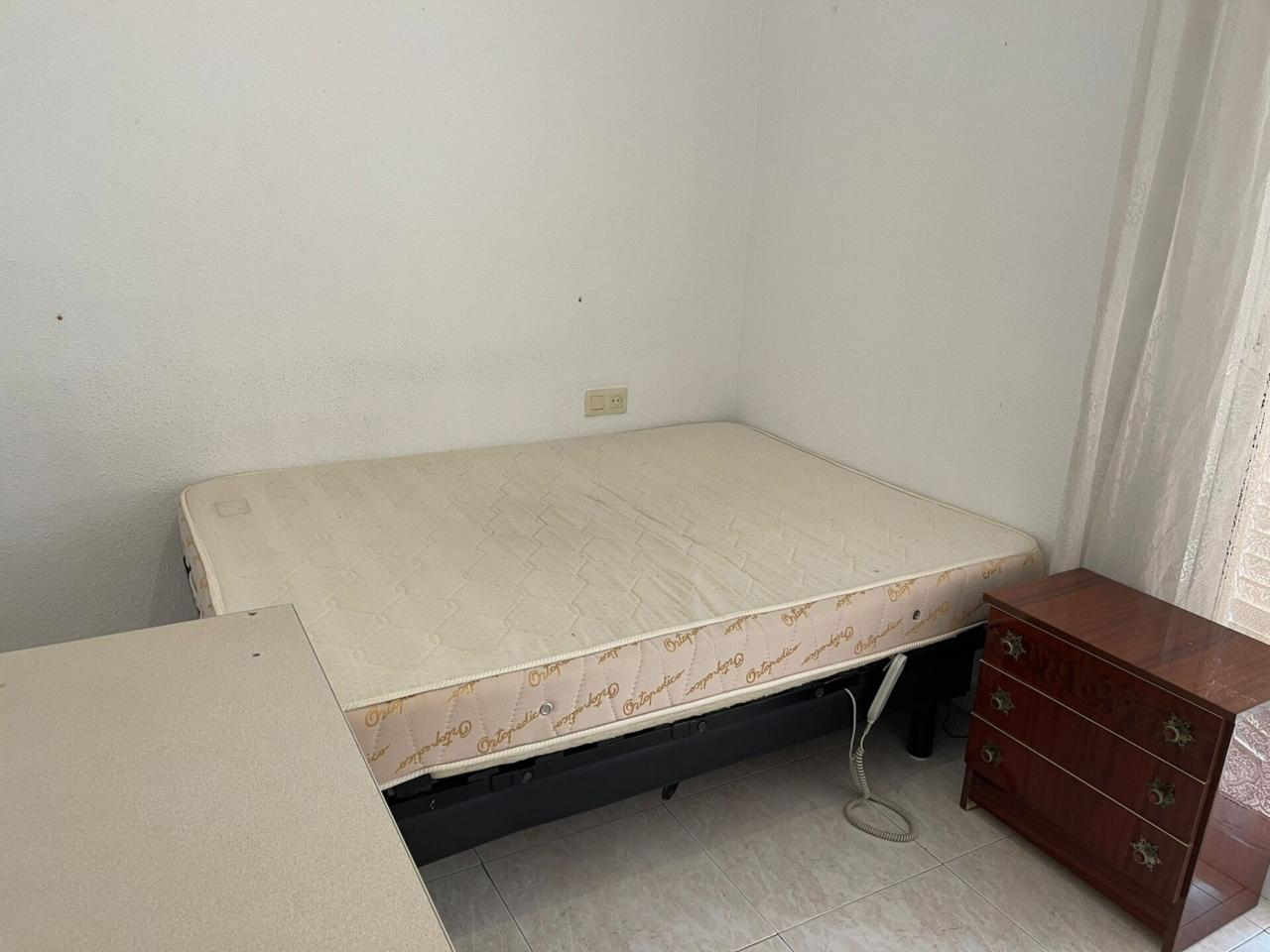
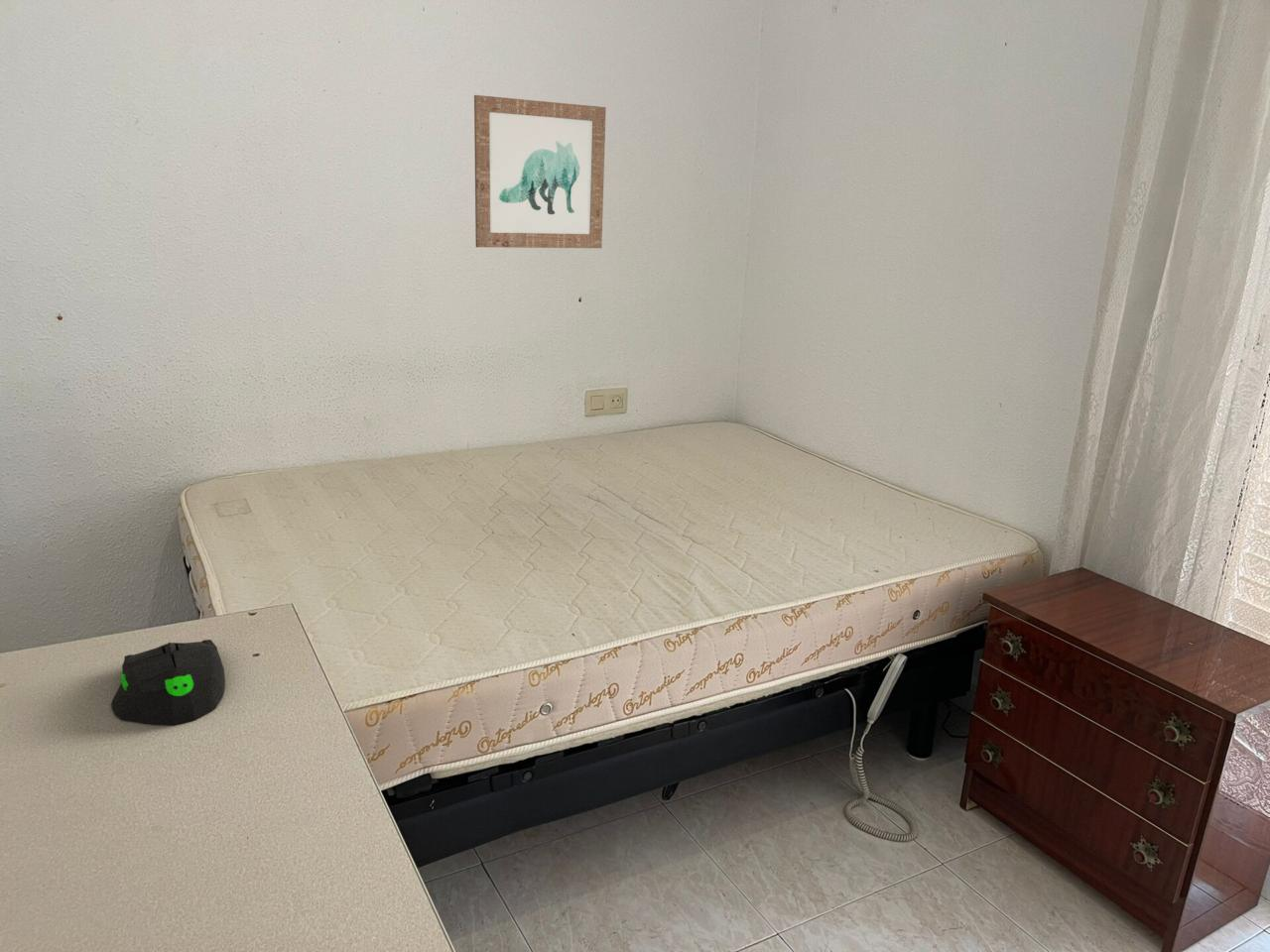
+ wall art [473,94,607,249]
+ computer mouse [110,639,226,726]
